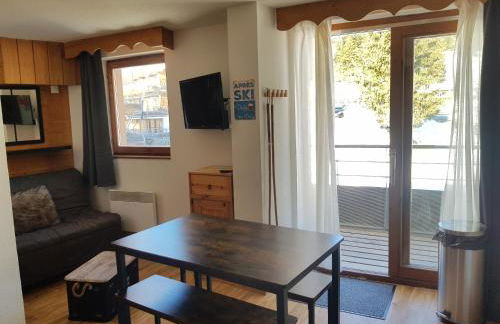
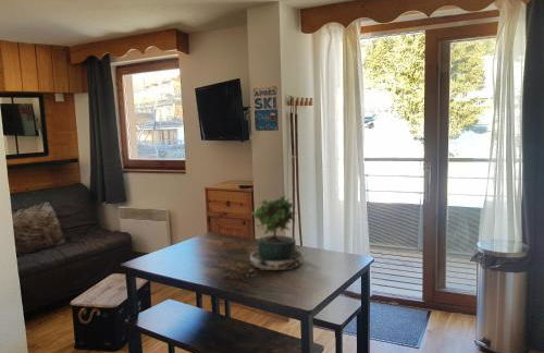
+ potted plant [246,193,306,278]
